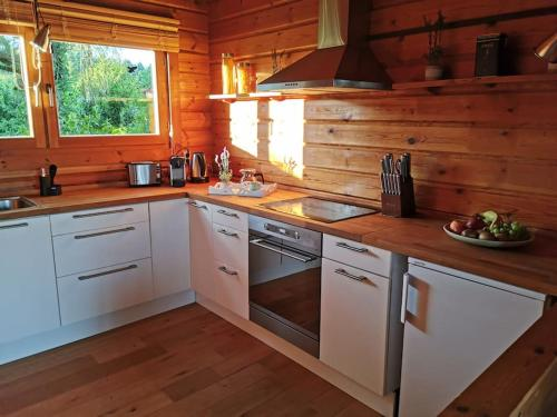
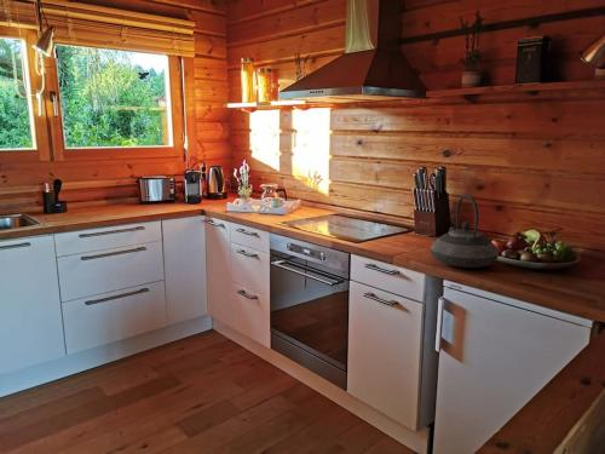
+ teapot [430,194,500,269]
